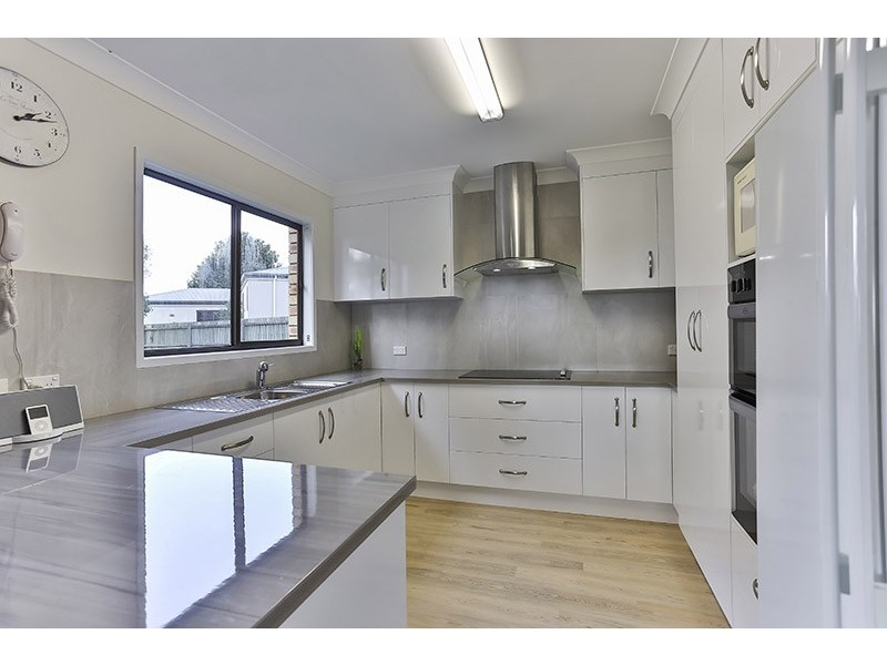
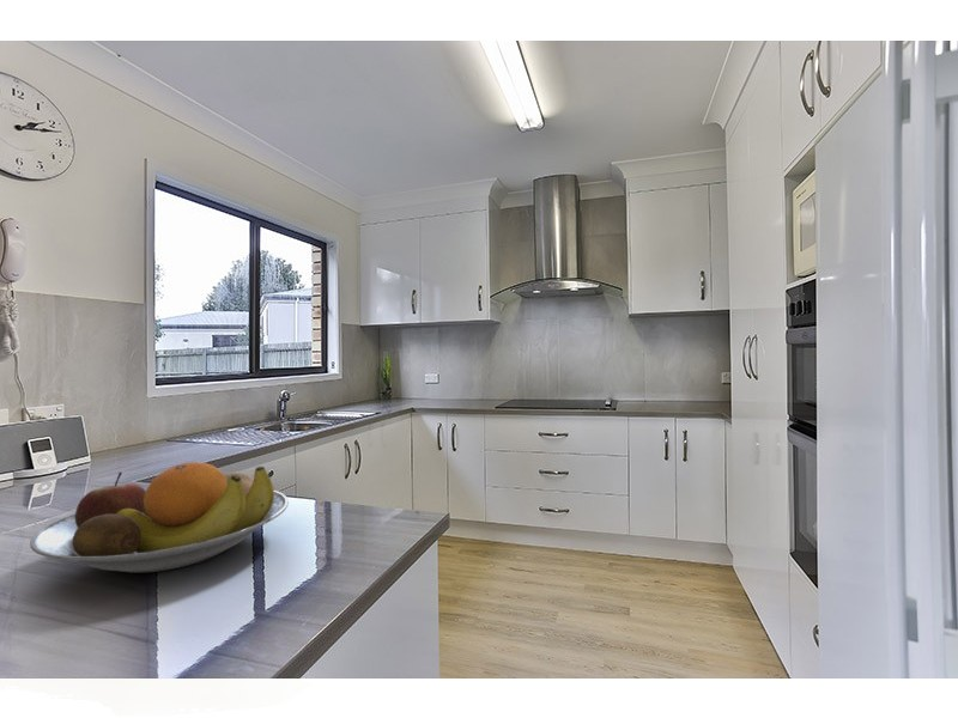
+ fruit bowl [29,461,290,574]
